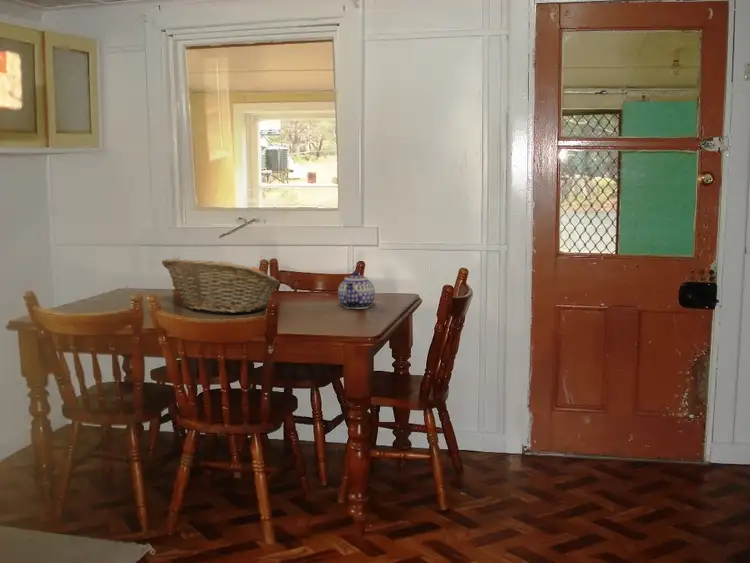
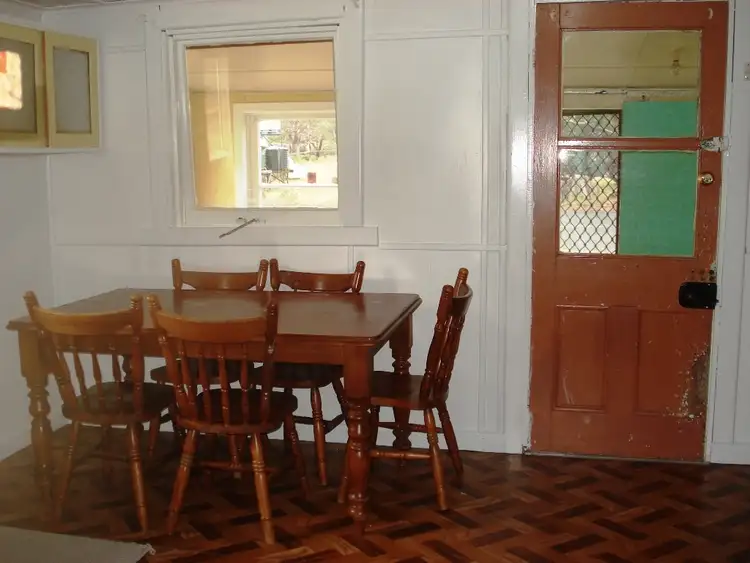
- fruit basket [161,258,281,314]
- teapot [337,270,376,310]
